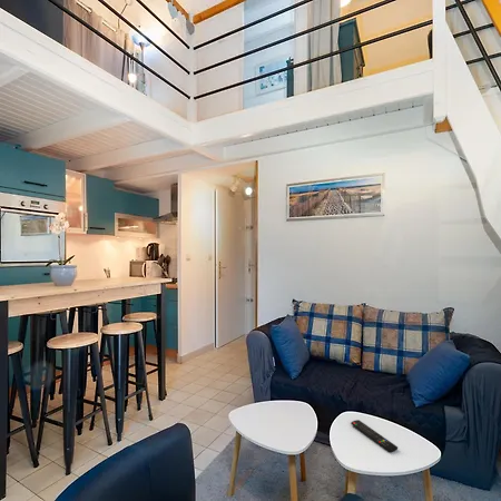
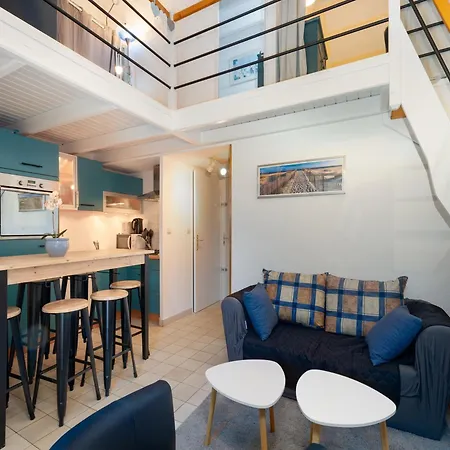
- remote control [350,419,399,453]
